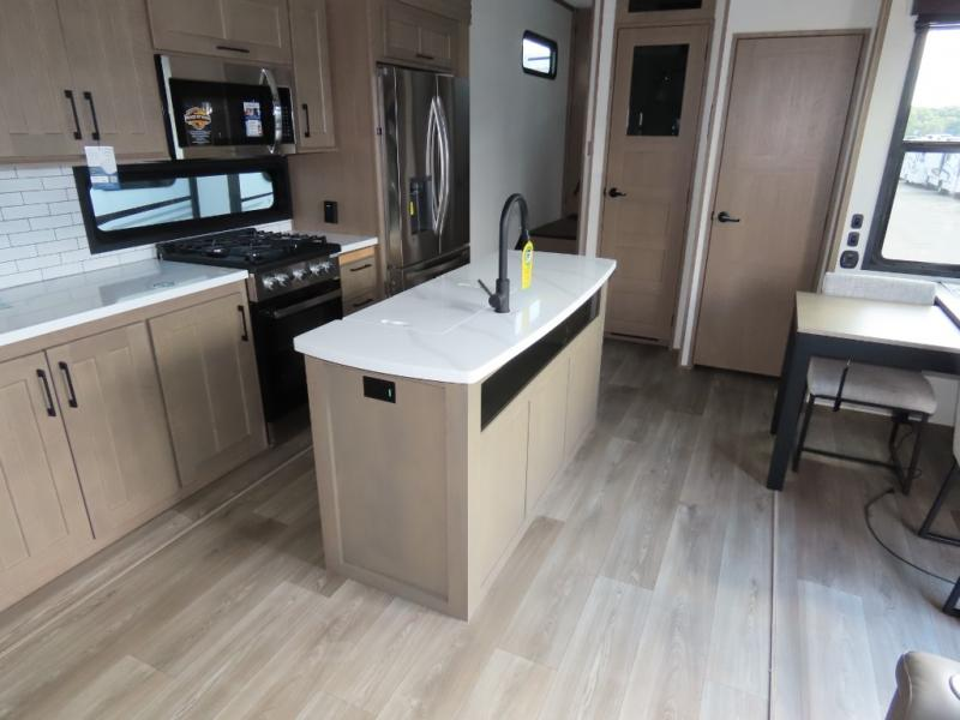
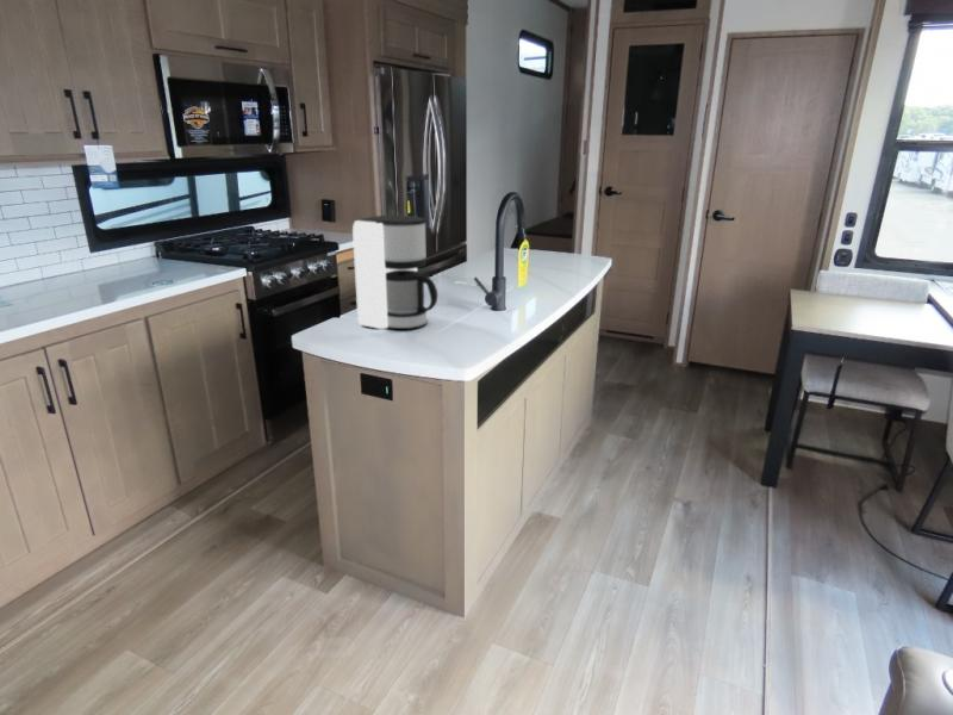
+ coffee maker [351,213,438,331]
